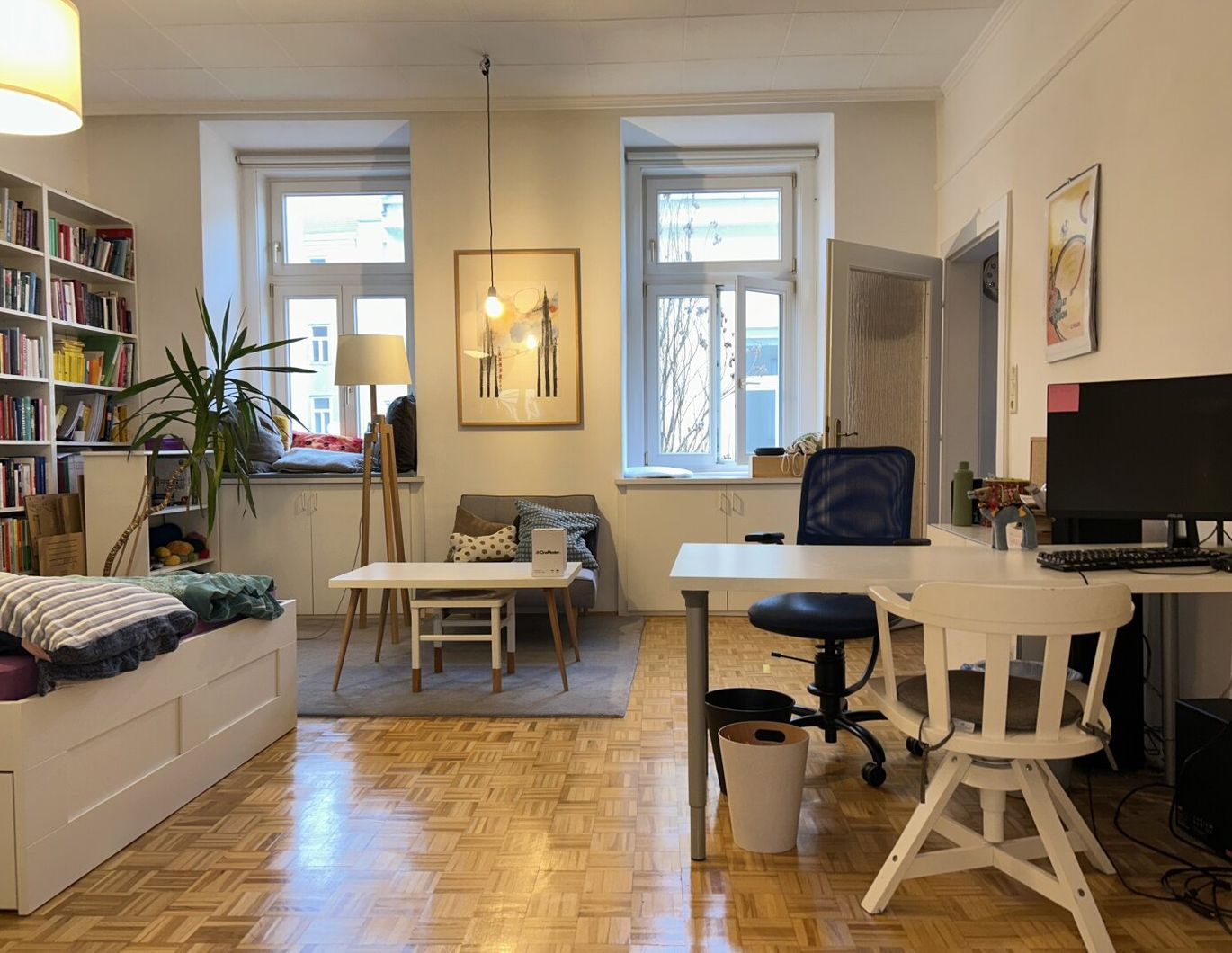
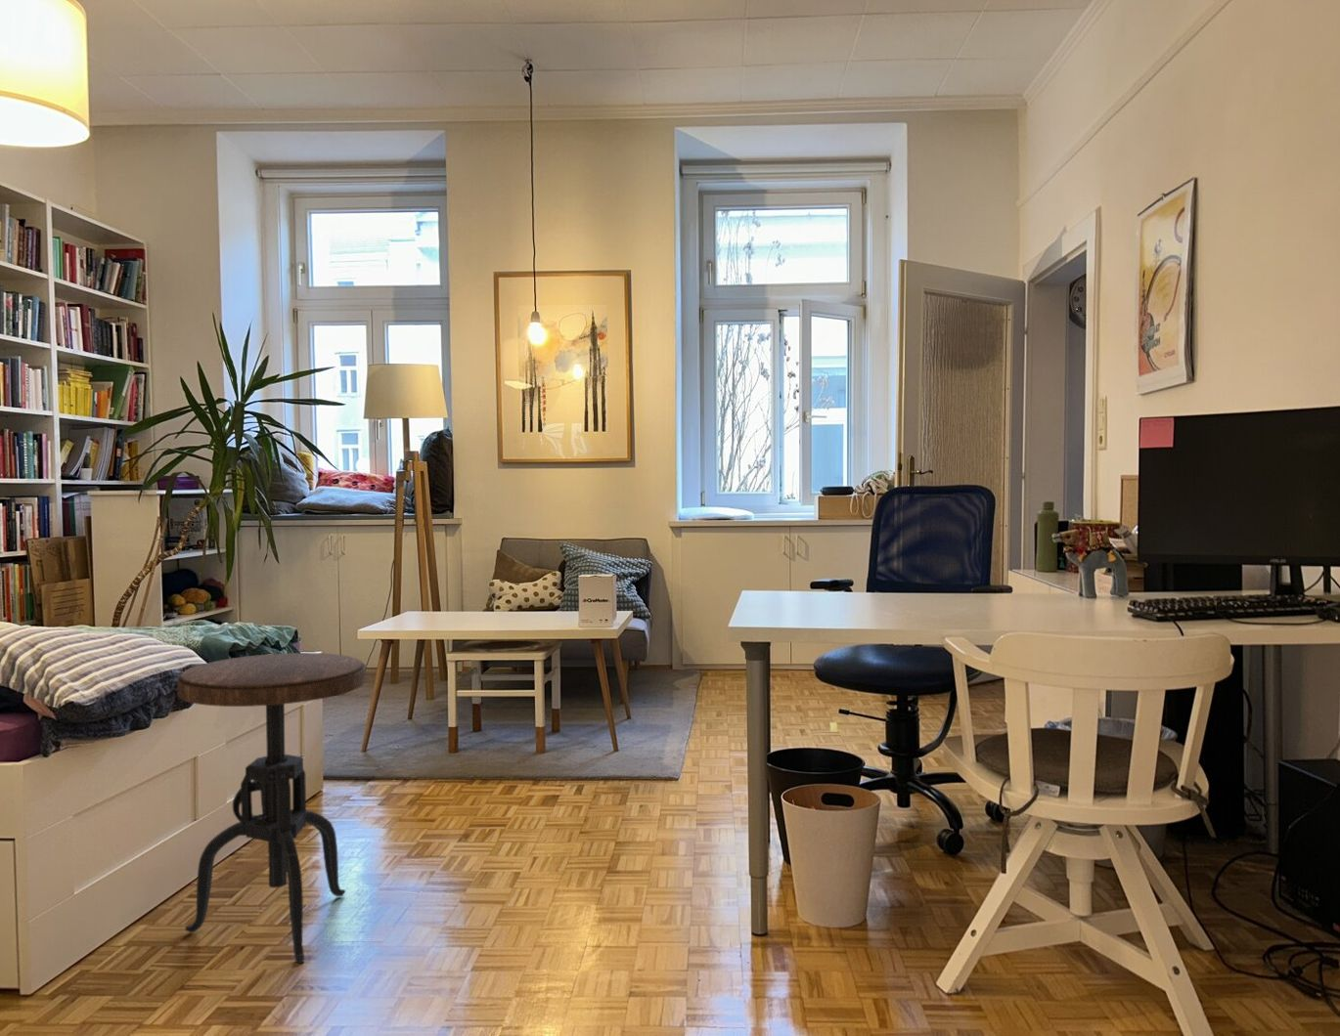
+ side table [176,652,367,964]
